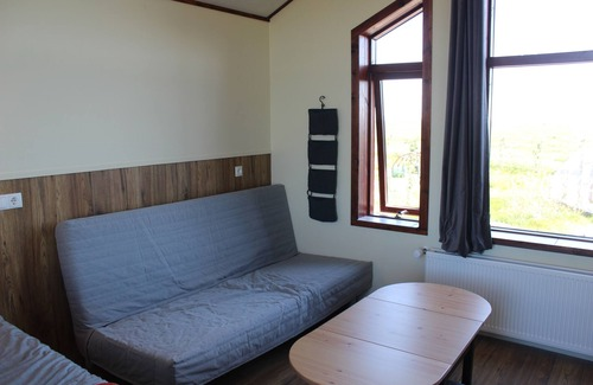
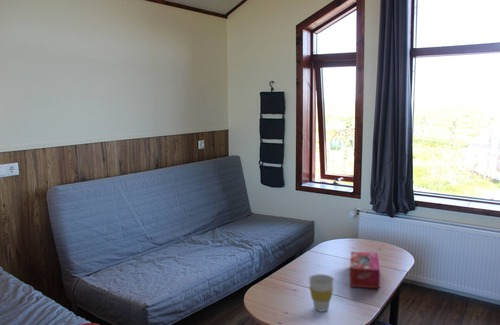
+ cup [307,273,335,313]
+ tissue box [349,251,381,289]
